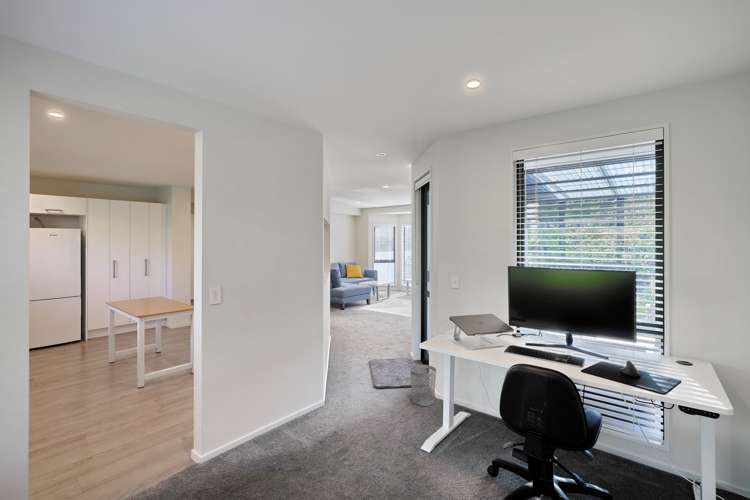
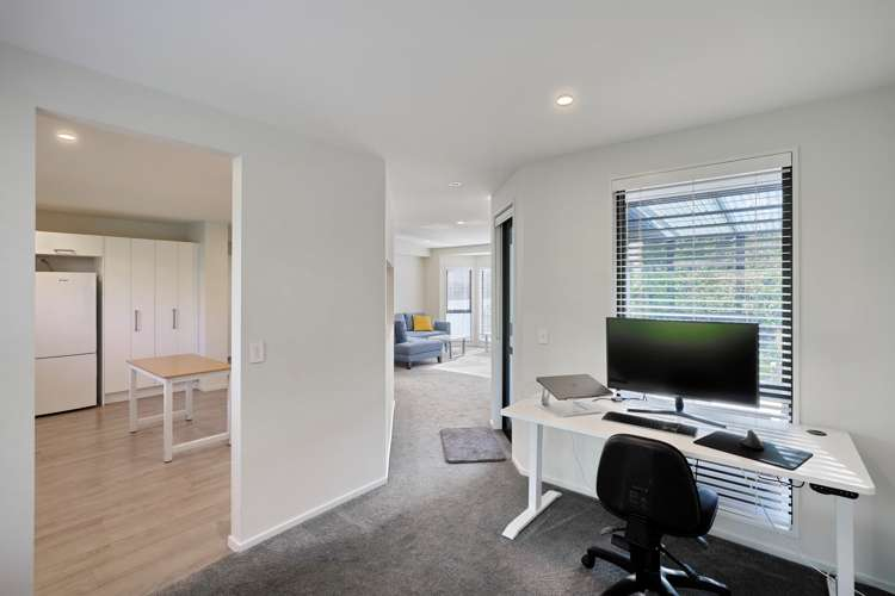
- wastebasket [409,364,437,407]
